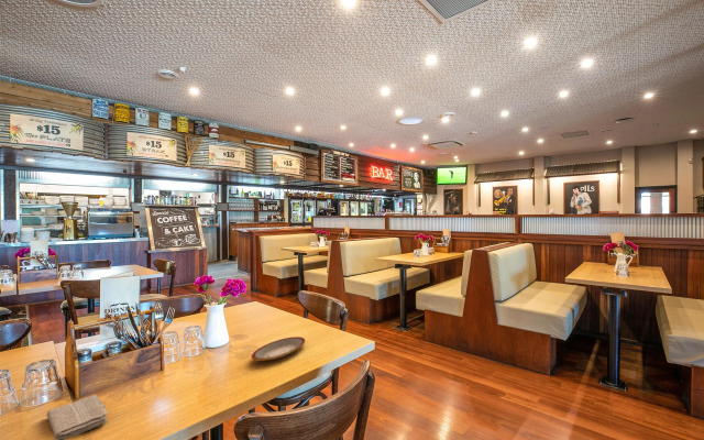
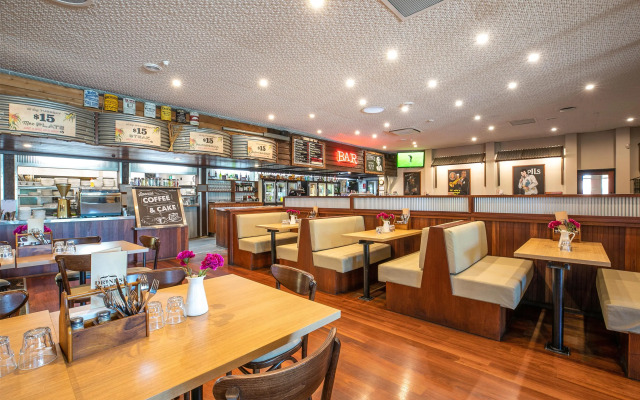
- plate [251,336,306,362]
- washcloth [45,394,109,440]
